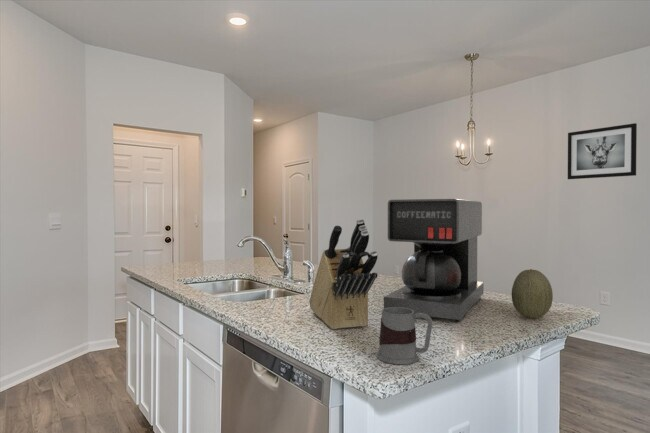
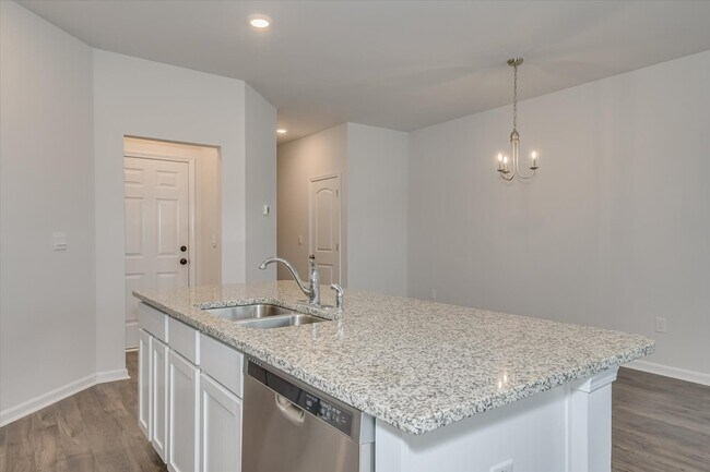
- mug [376,307,433,365]
- coffee maker [383,198,485,323]
- wall art [567,122,638,180]
- knife block [308,218,378,330]
- fruit [511,268,554,319]
